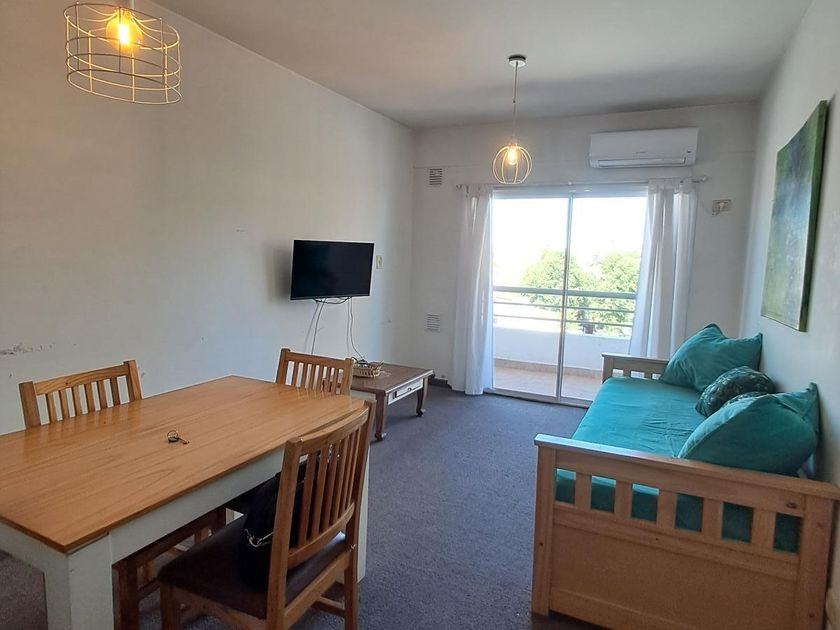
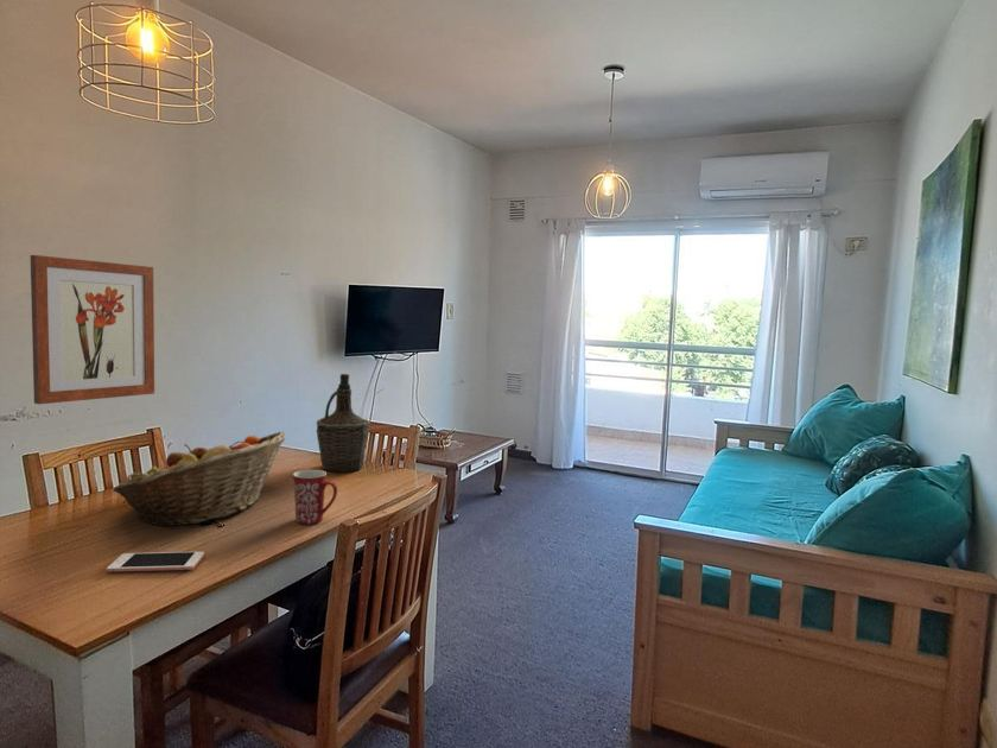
+ wall art [30,254,155,405]
+ mug [292,469,338,525]
+ bottle [316,373,370,474]
+ cell phone [106,551,205,573]
+ fruit basket [112,431,287,528]
